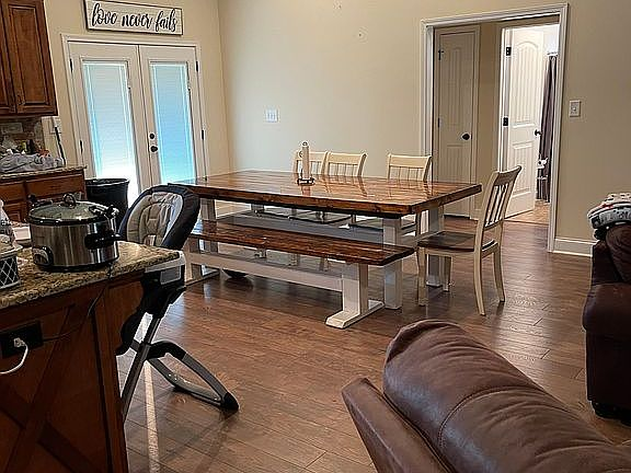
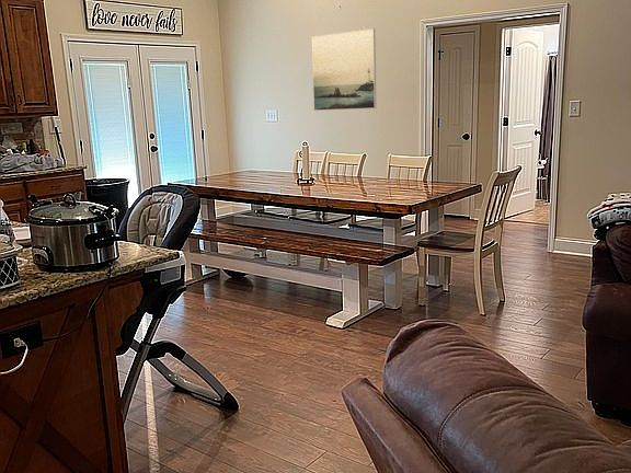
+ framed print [311,27,377,112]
